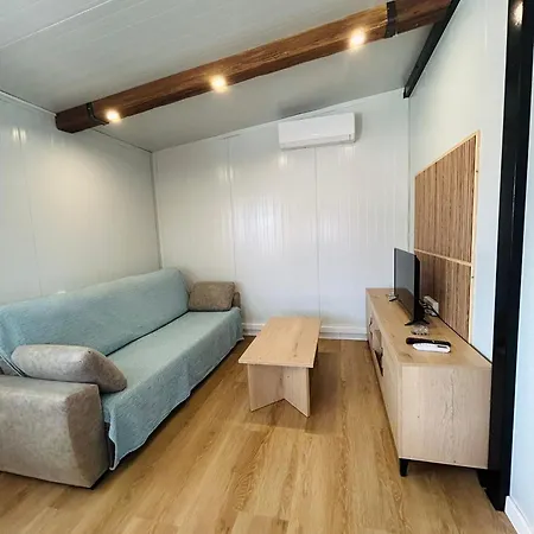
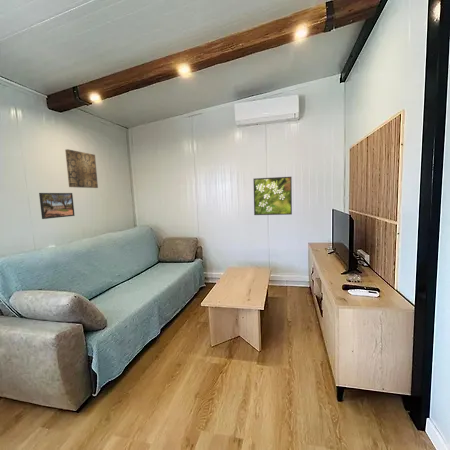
+ wall art [64,148,99,189]
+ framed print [38,192,76,220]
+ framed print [252,176,293,216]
